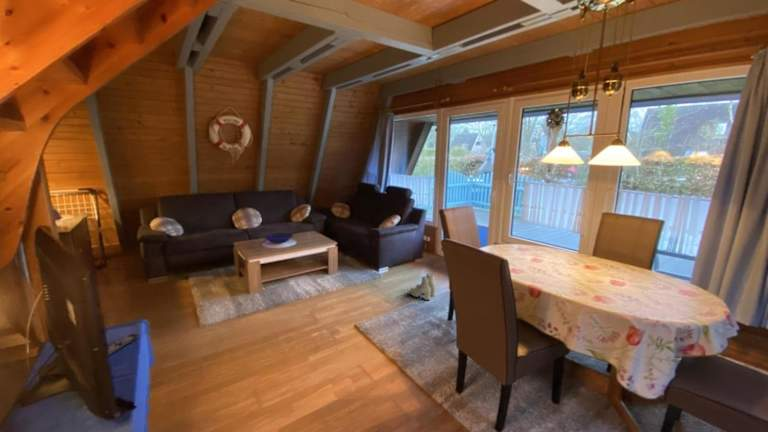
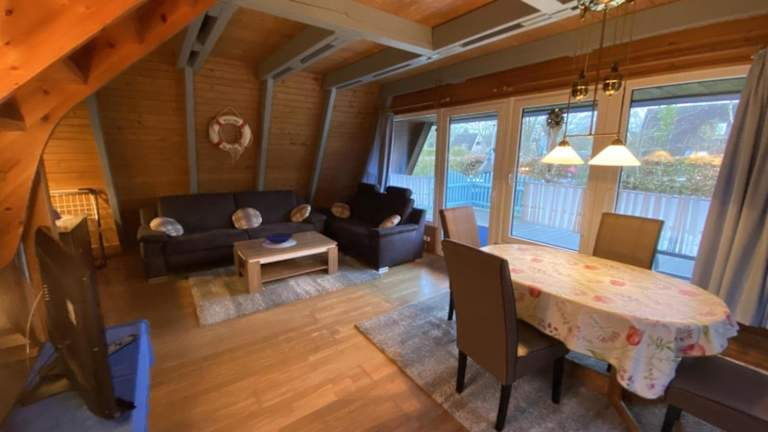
- boots [409,273,437,301]
